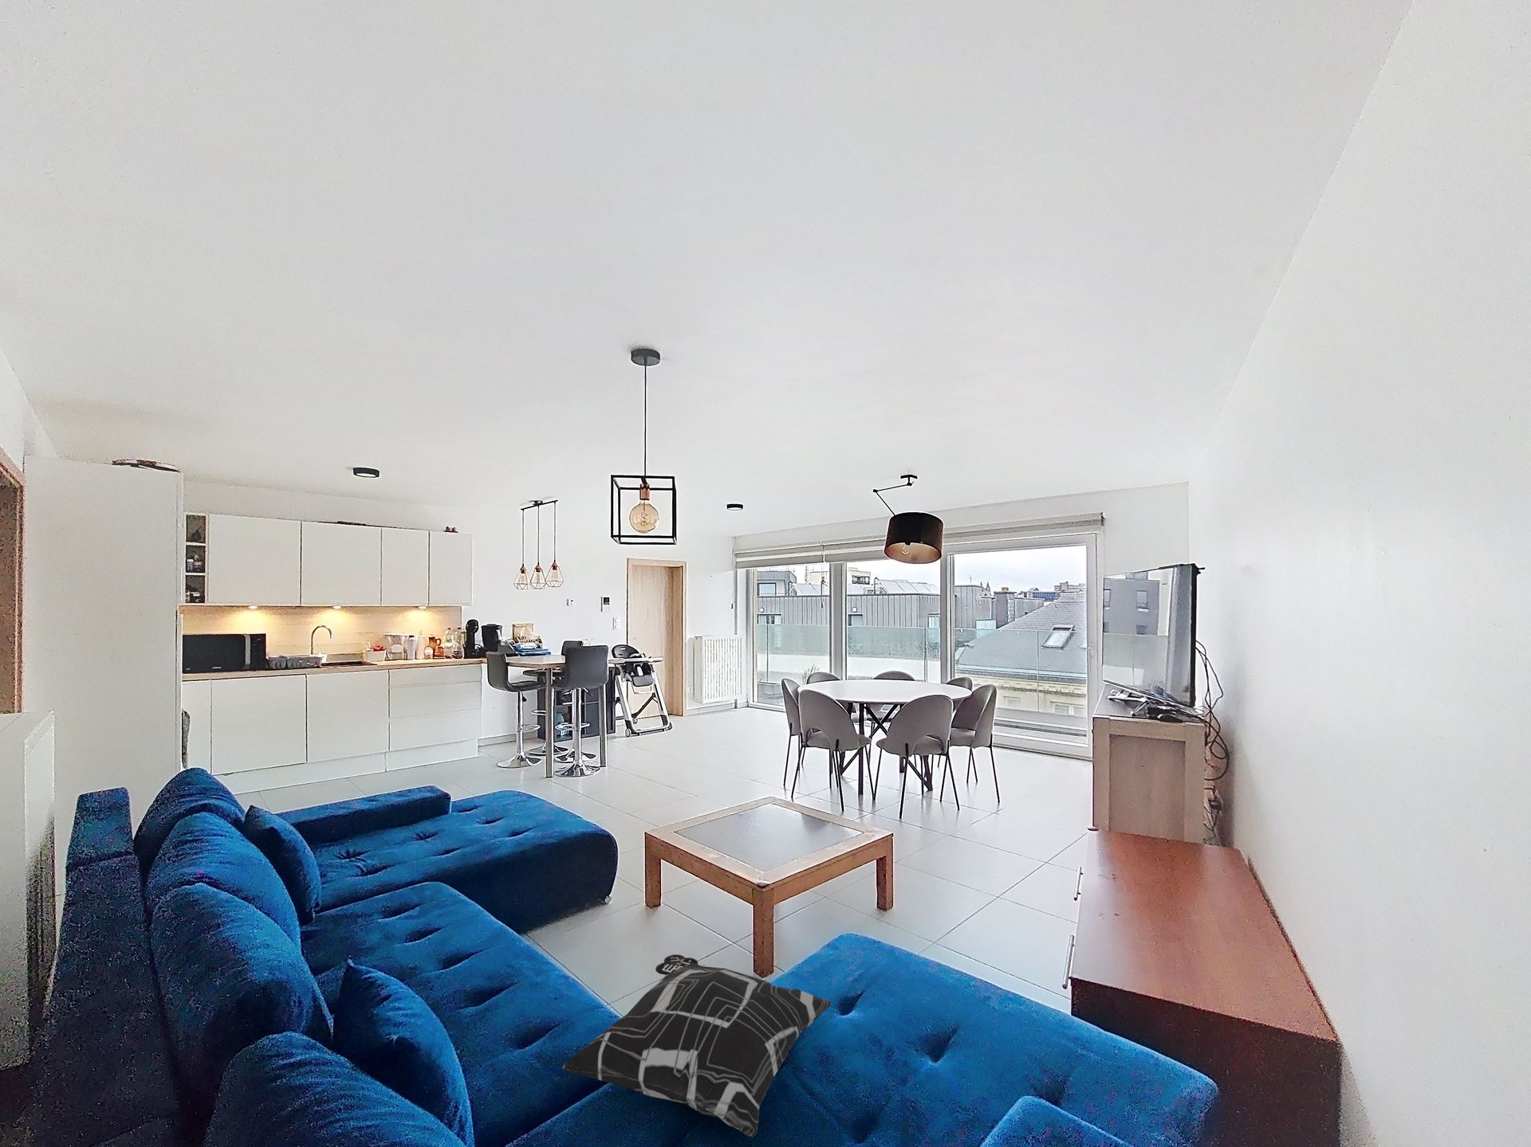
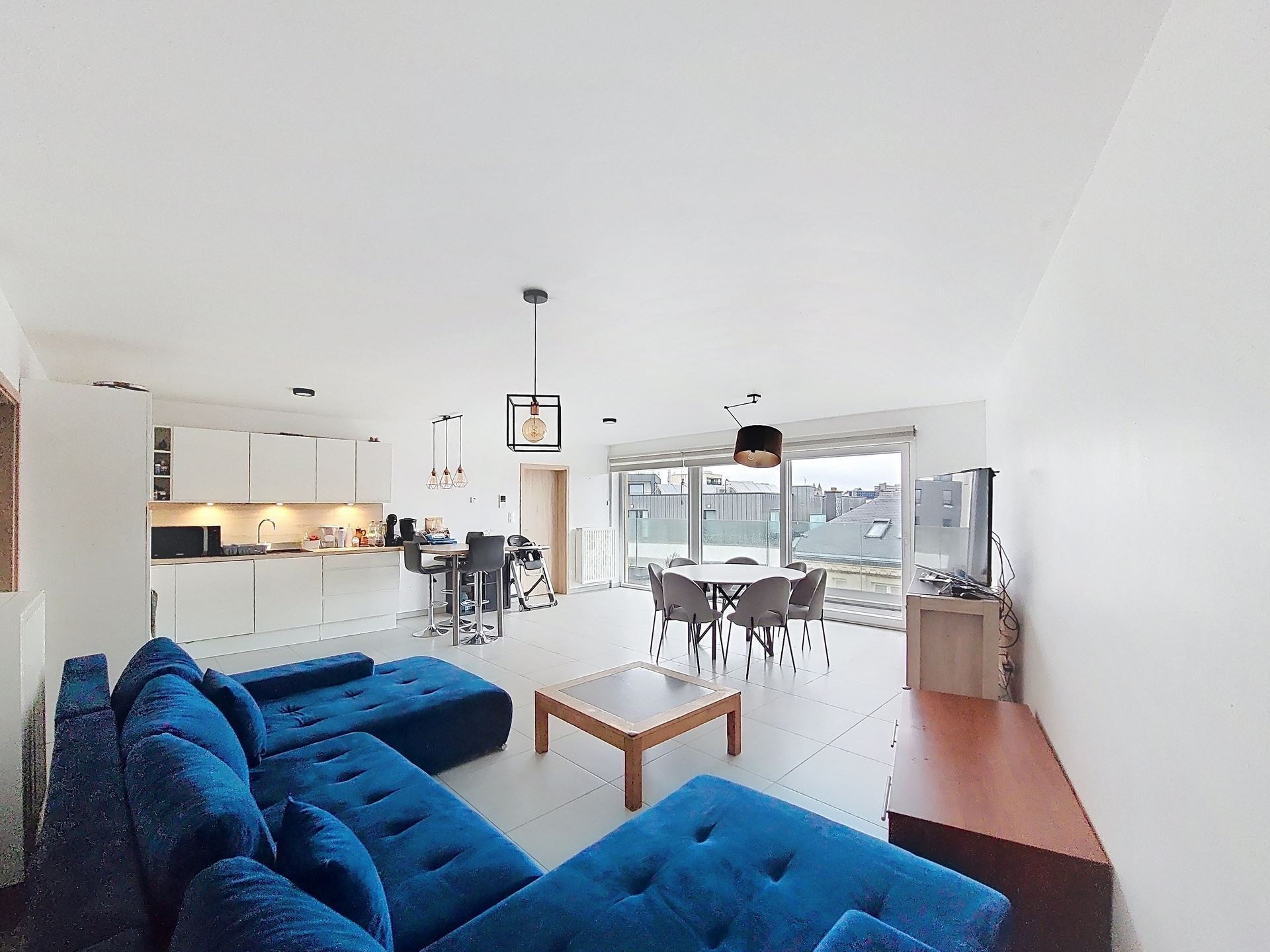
- decorative pillow [562,953,832,1139]
